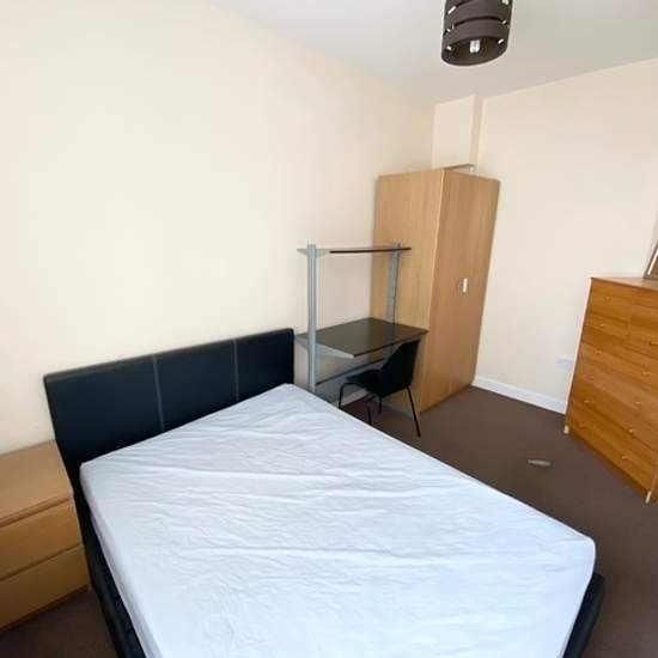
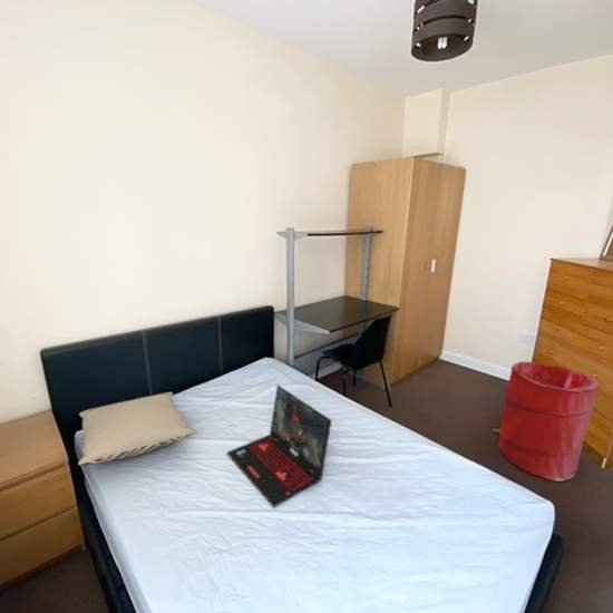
+ laundry hamper [497,361,600,481]
+ pillow [77,391,196,466]
+ laptop [226,383,333,508]
